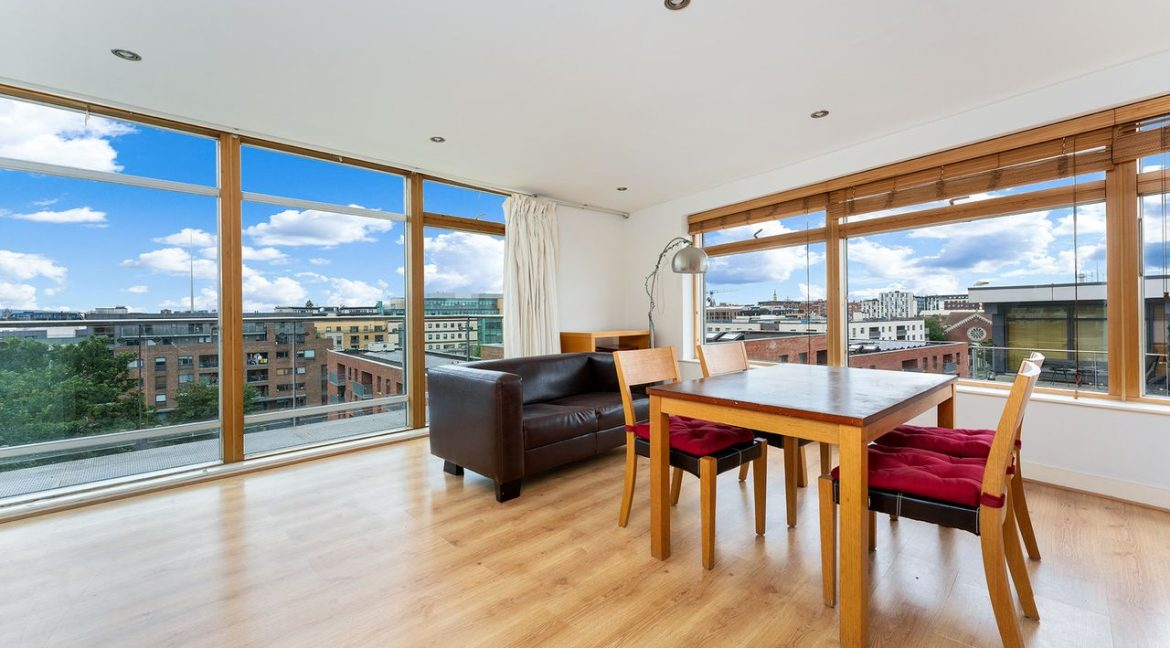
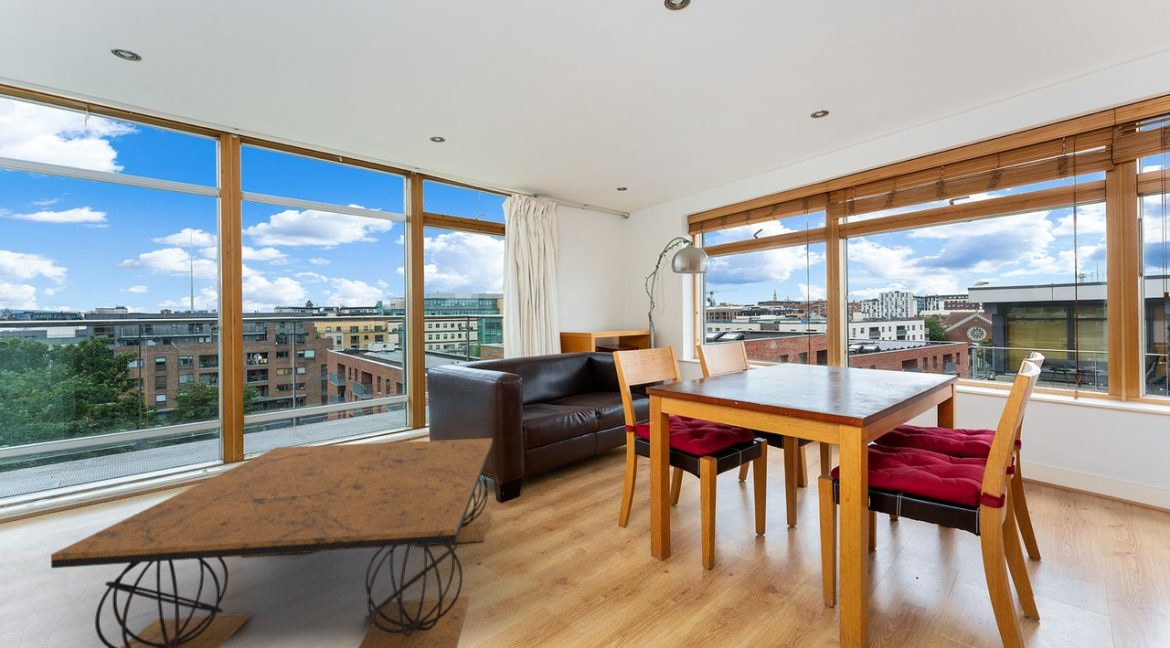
+ coffee table [50,437,494,648]
